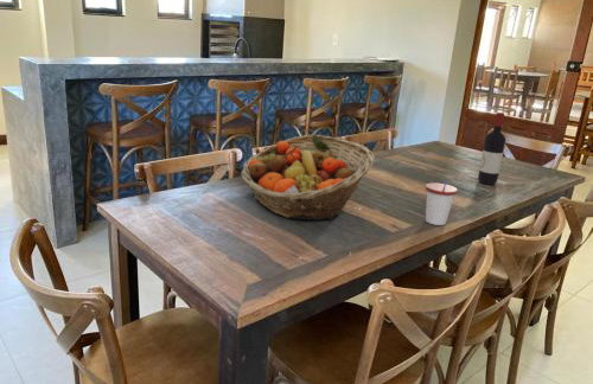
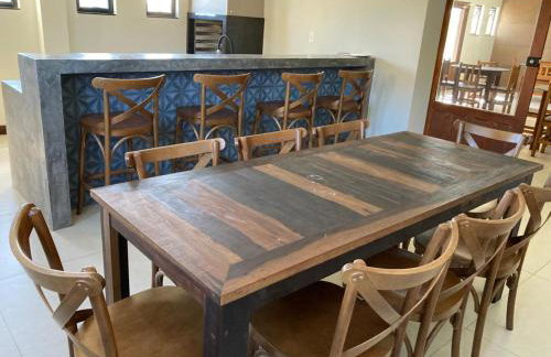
- wine bottle [477,111,508,186]
- cup [425,179,458,226]
- fruit basket [240,134,376,222]
